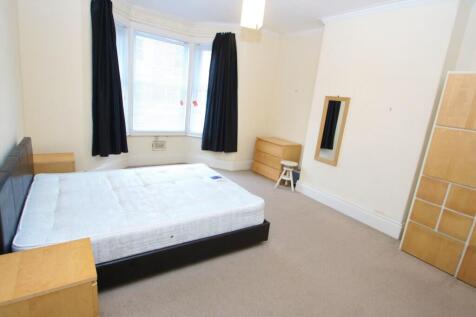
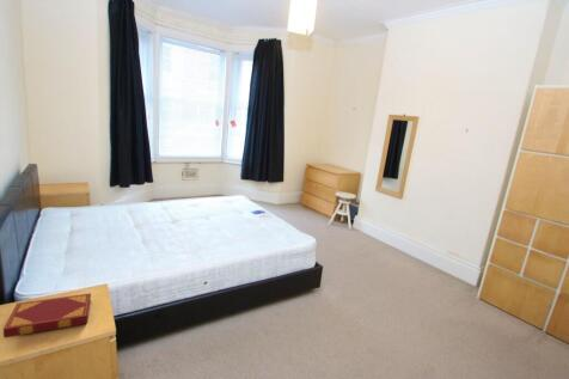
+ hardback book [2,292,92,338]
